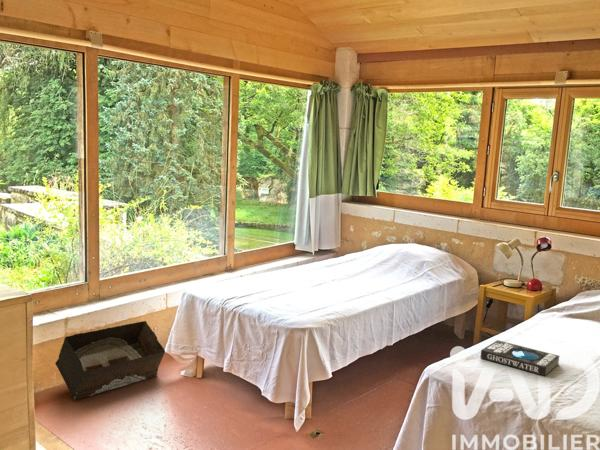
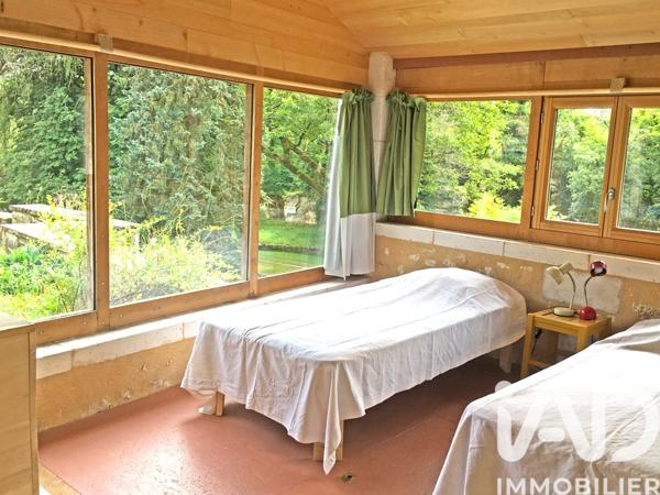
- storage bin [54,320,166,401]
- book [479,339,561,377]
